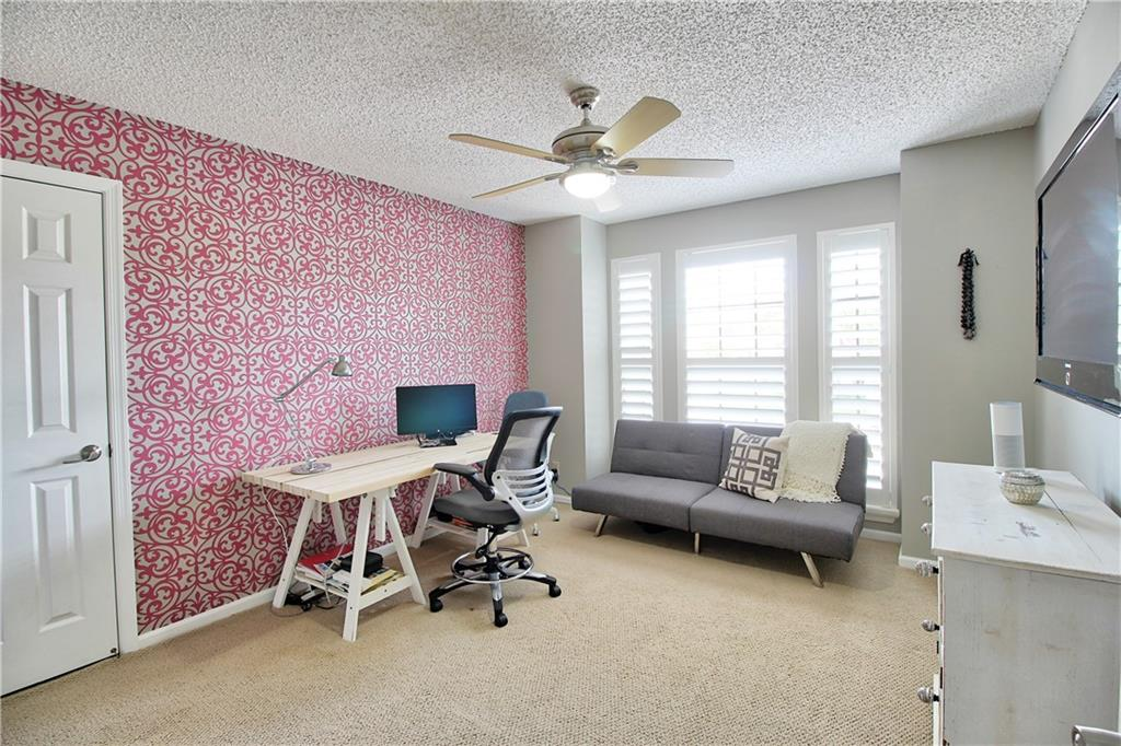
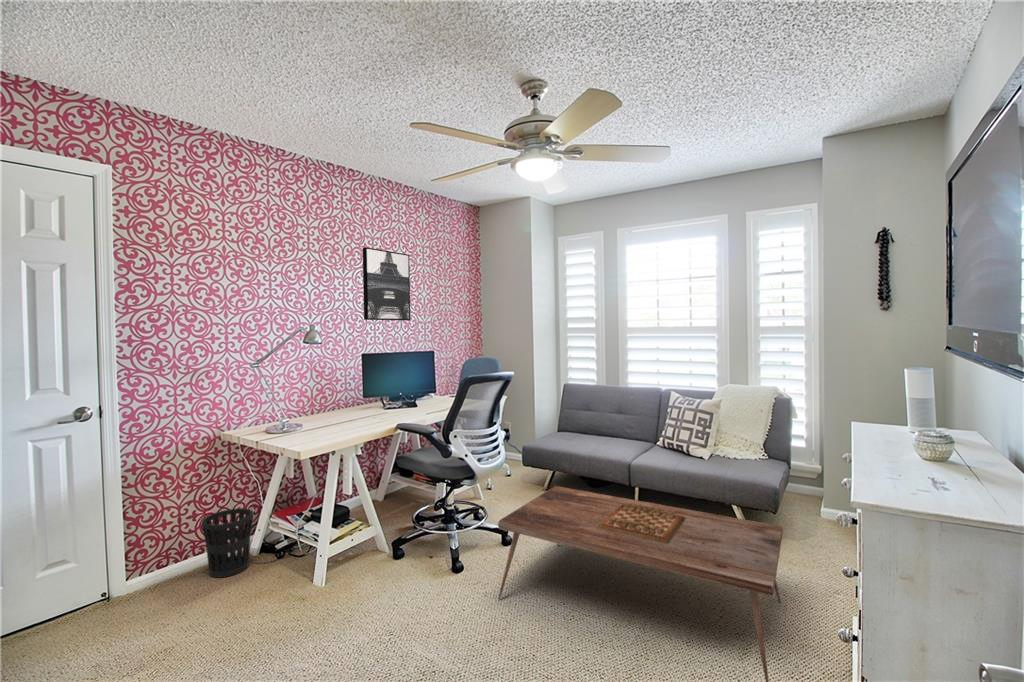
+ wall art [362,246,411,322]
+ wastebasket [201,507,254,579]
+ coffee table [497,485,783,682]
